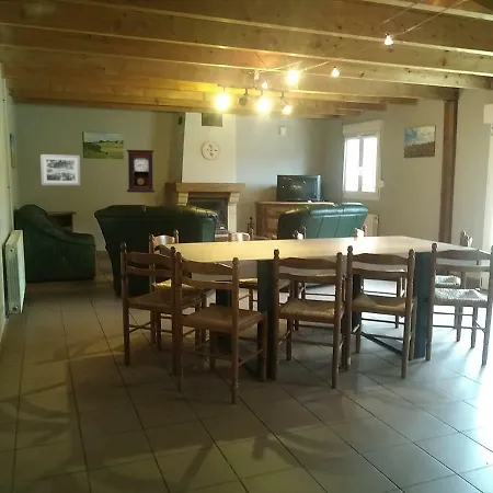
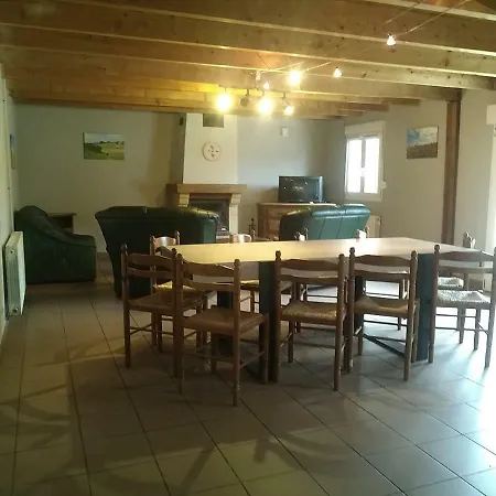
- wall art [39,153,81,186]
- pendulum clock [126,149,156,194]
